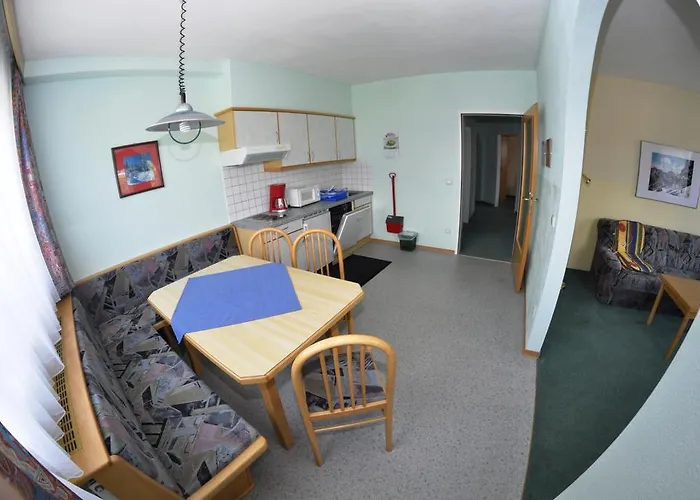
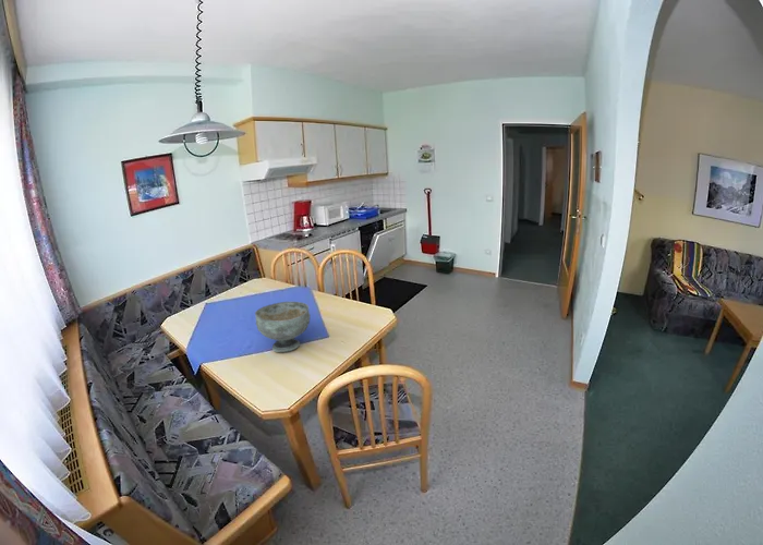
+ decorative bowl [254,301,312,353]
